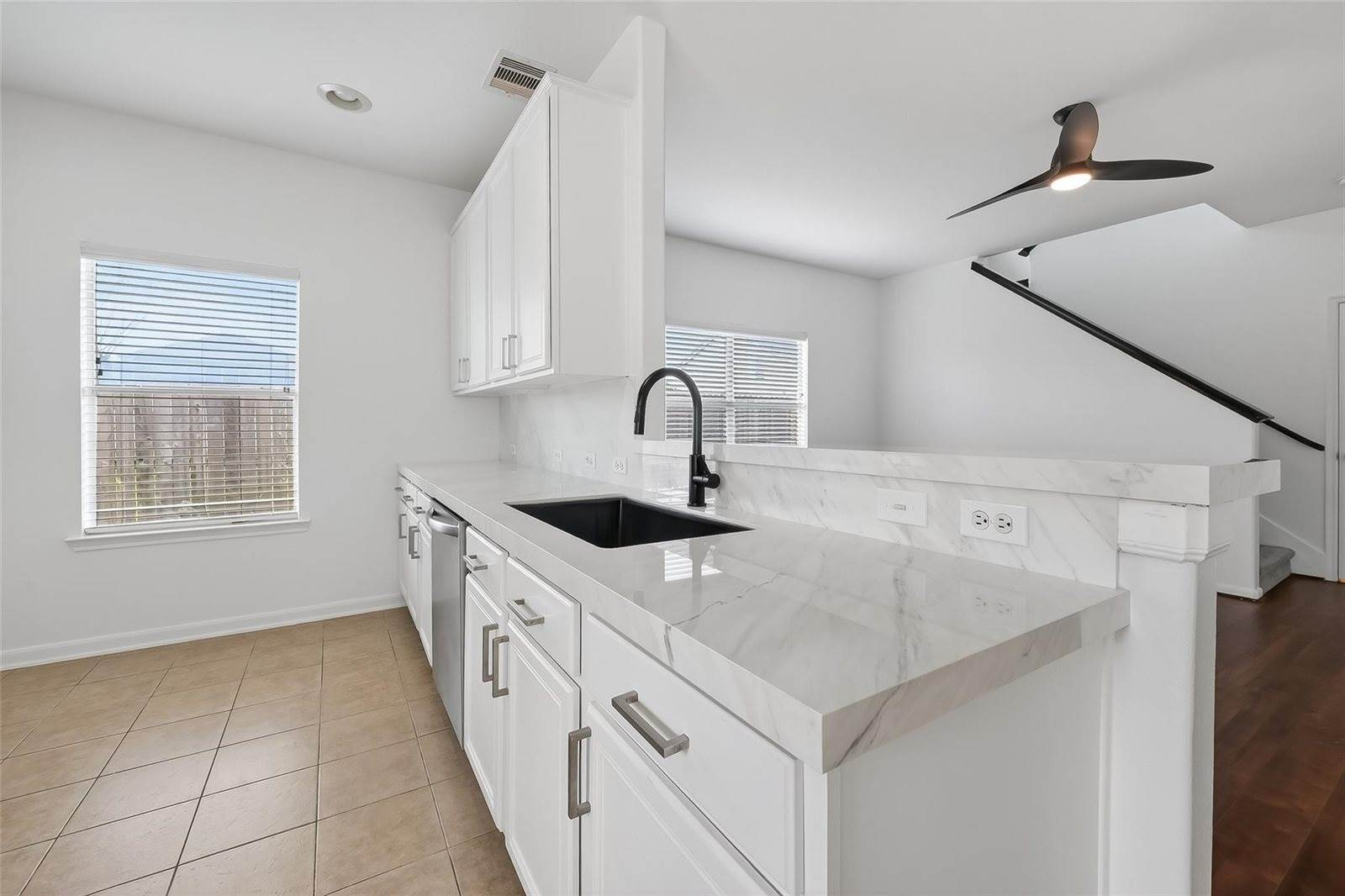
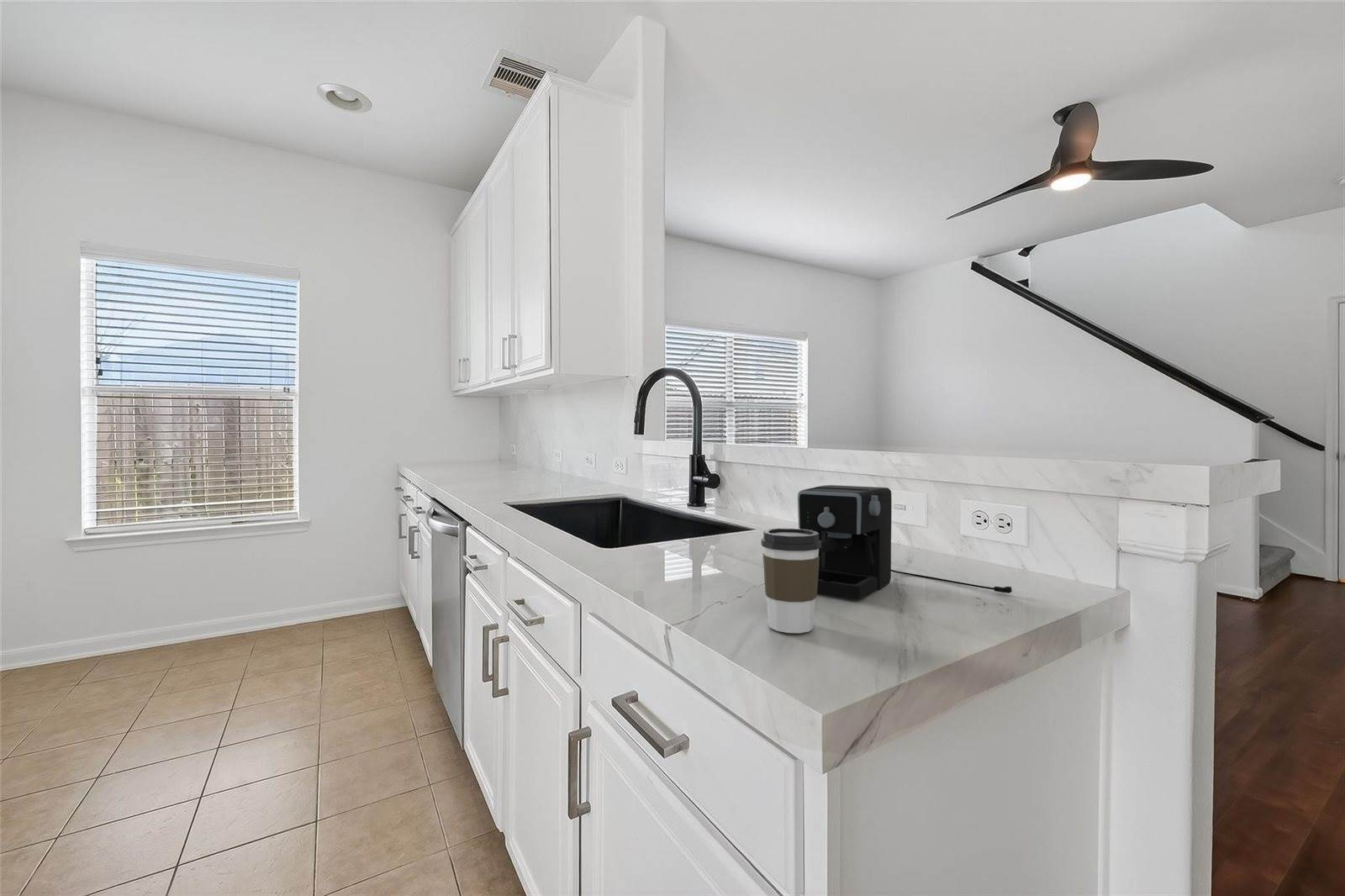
+ coffee maker [797,484,1013,599]
+ coffee cup [760,528,821,634]
